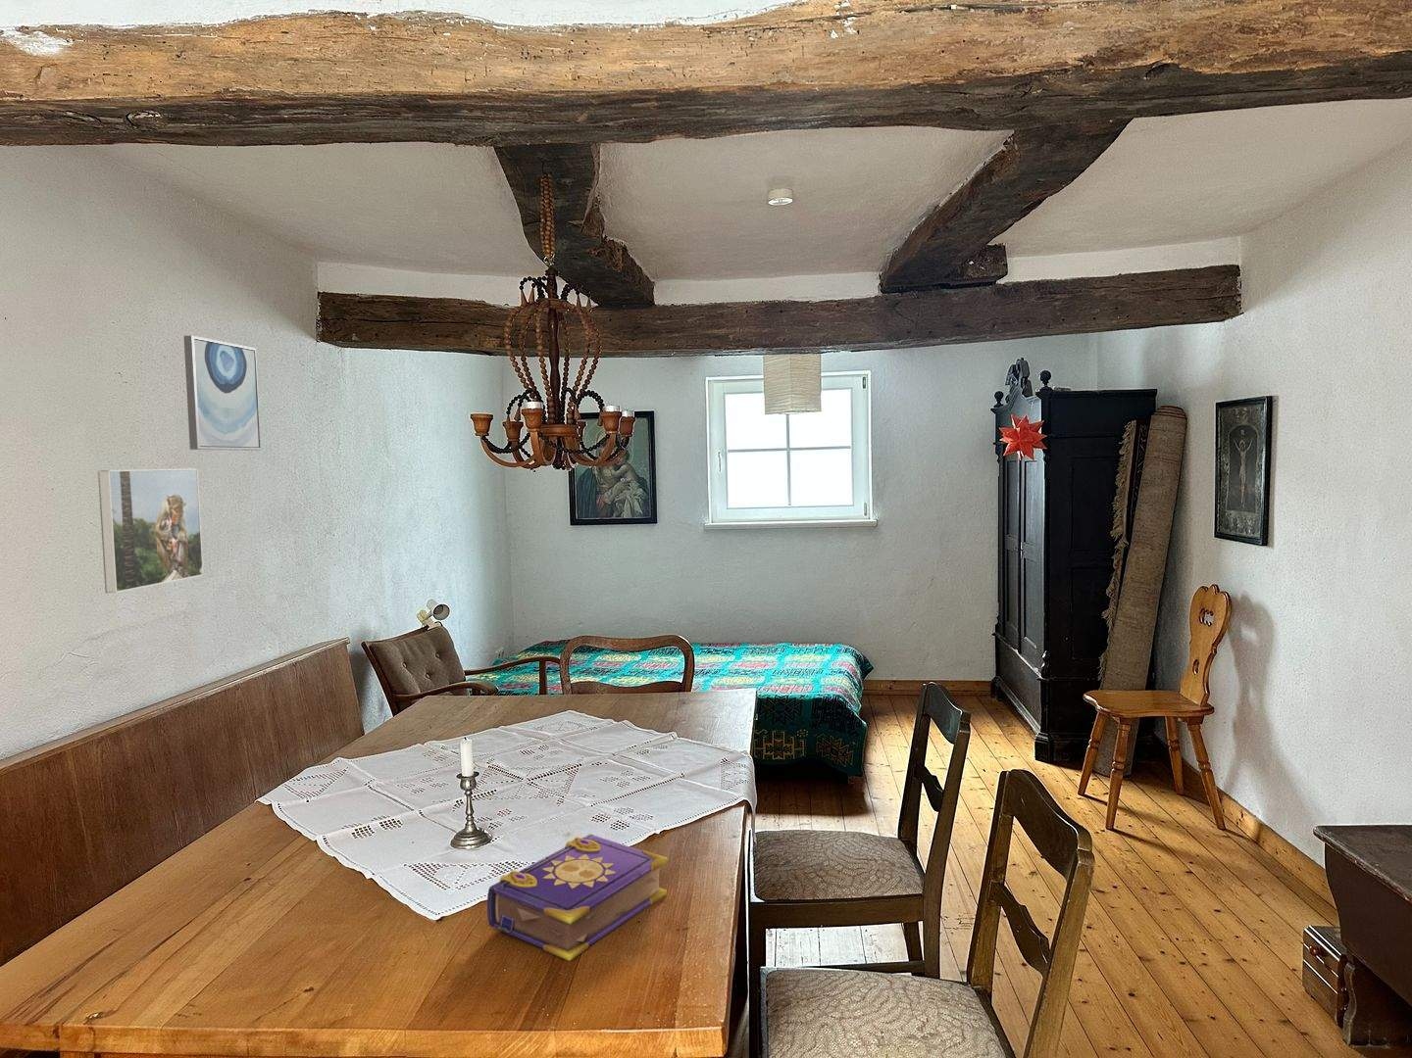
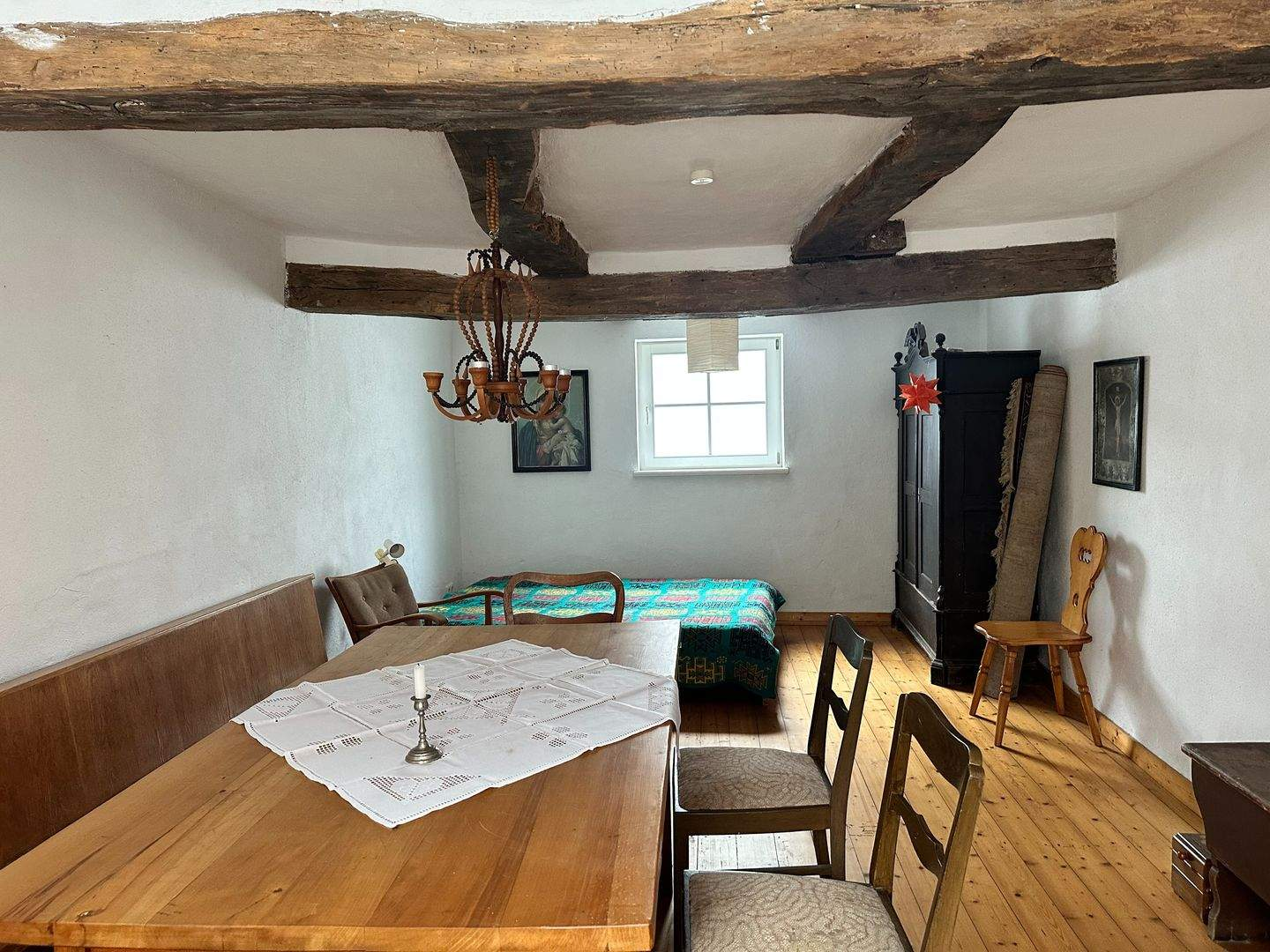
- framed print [97,467,205,593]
- wall art [182,335,261,451]
- book [486,832,668,962]
